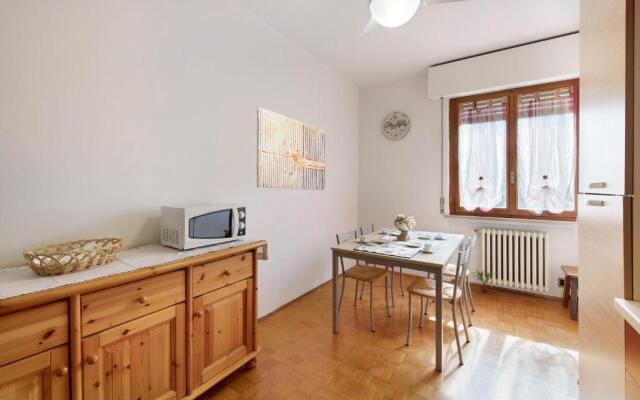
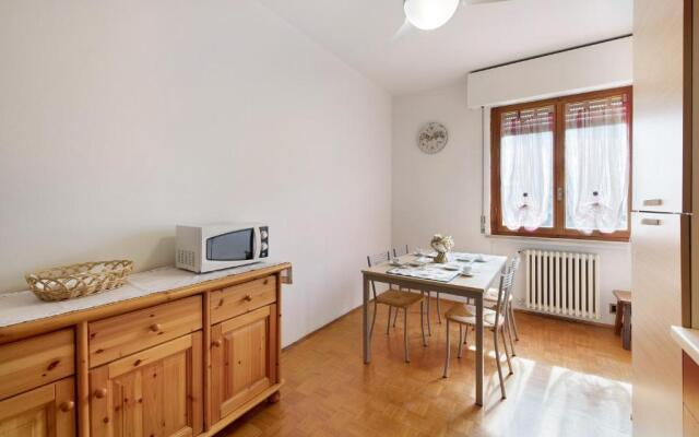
- wall art [256,106,326,191]
- potted plant [471,268,496,293]
